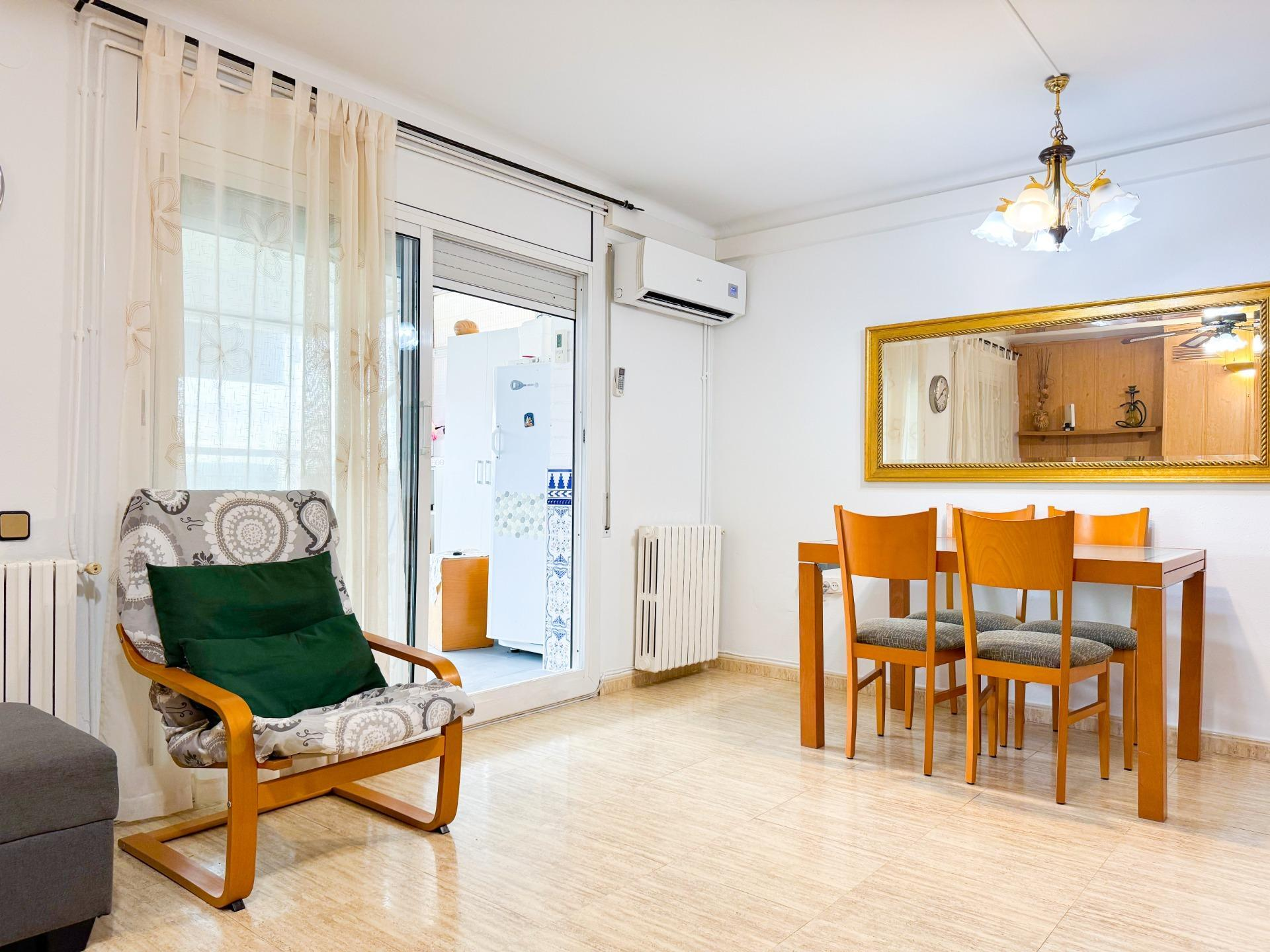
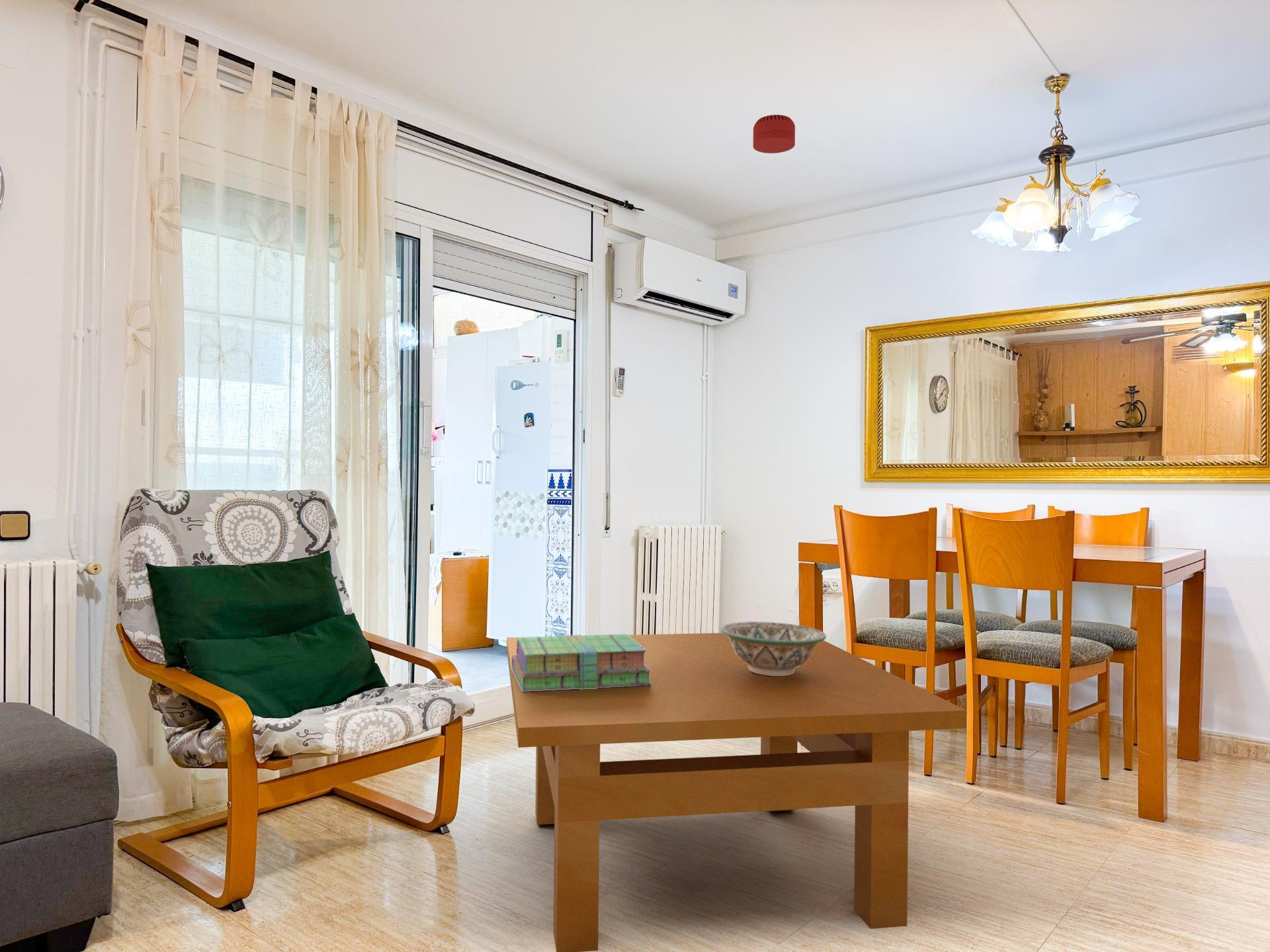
+ smoke detector [752,114,796,154]
+ decorative bowl [720,621,827,676]
+ stack of books [511,633,652,692]
+ table [506,633,967,952]
